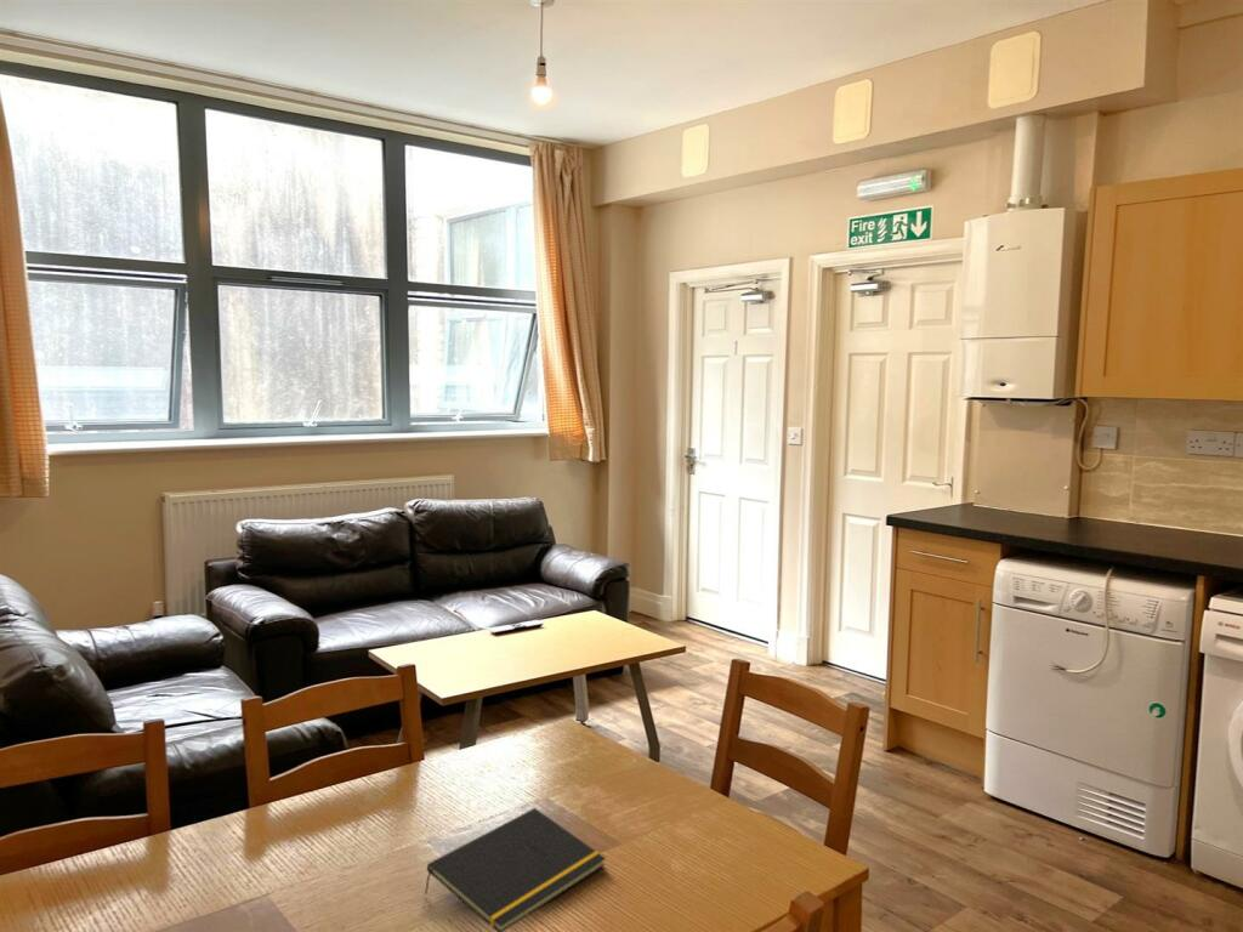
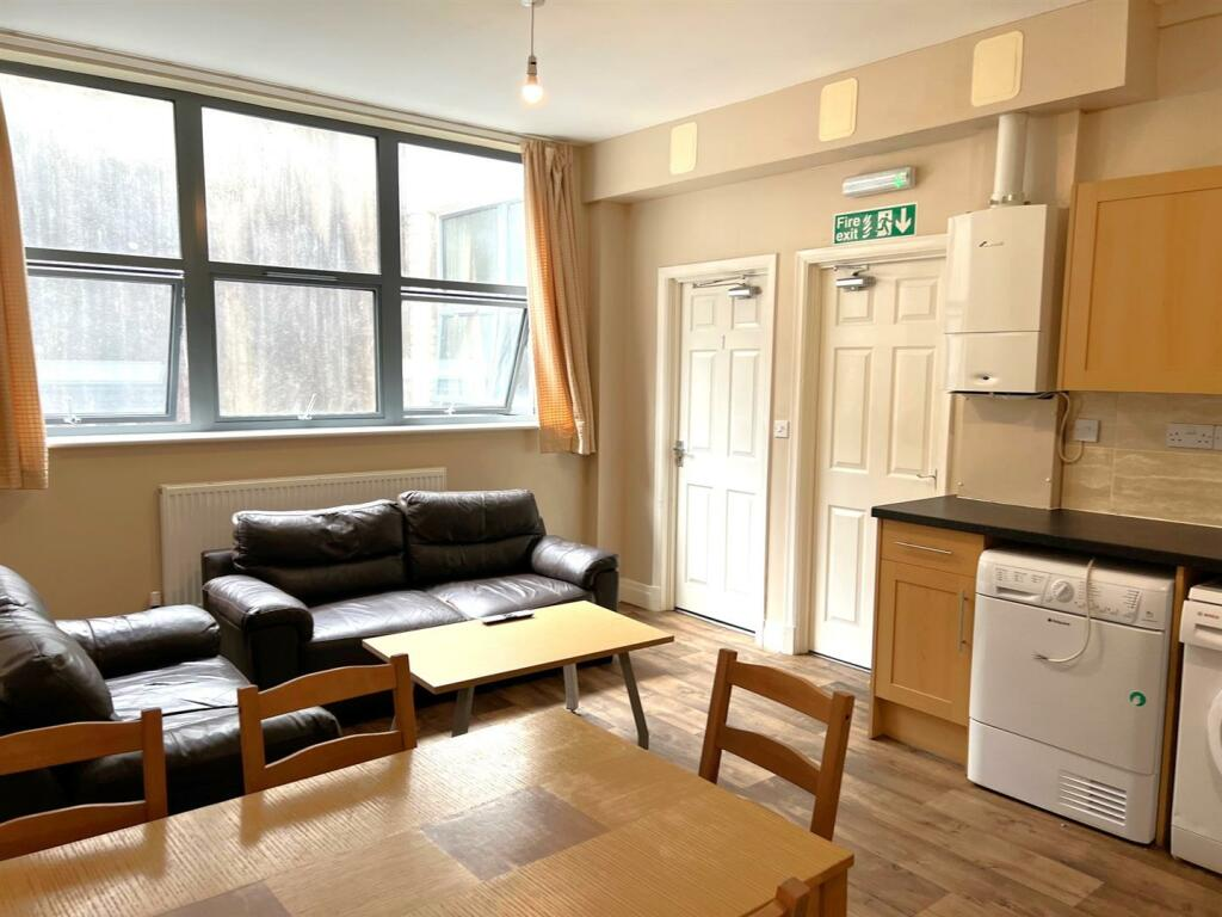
- notepad [424,807,607,932]
